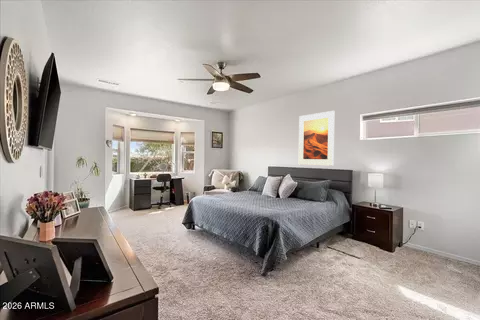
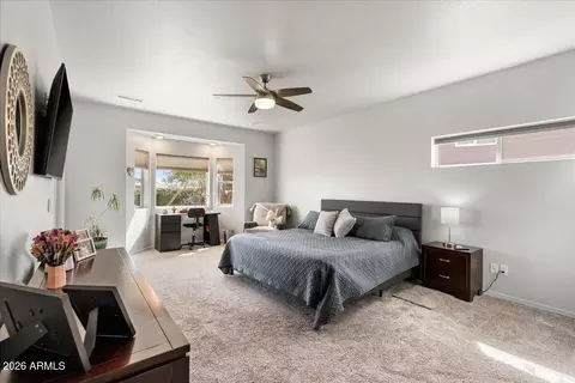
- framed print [298,110,335,167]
